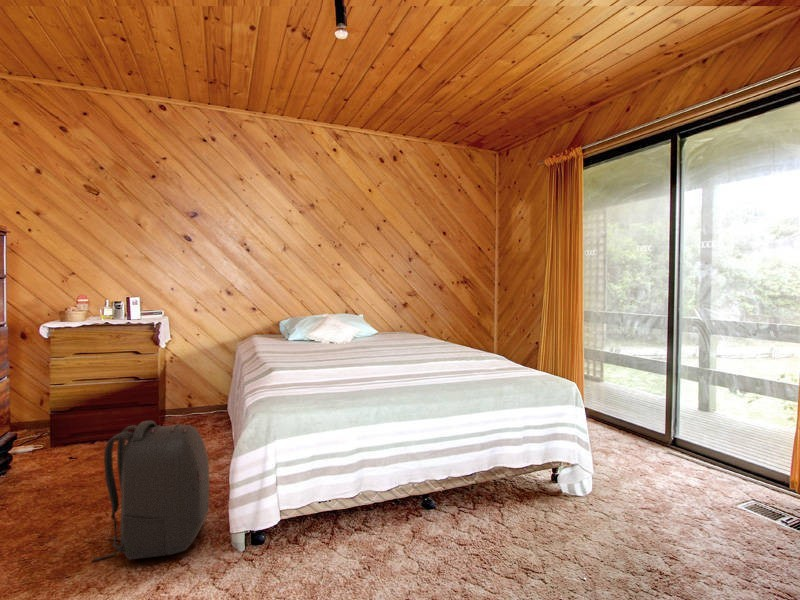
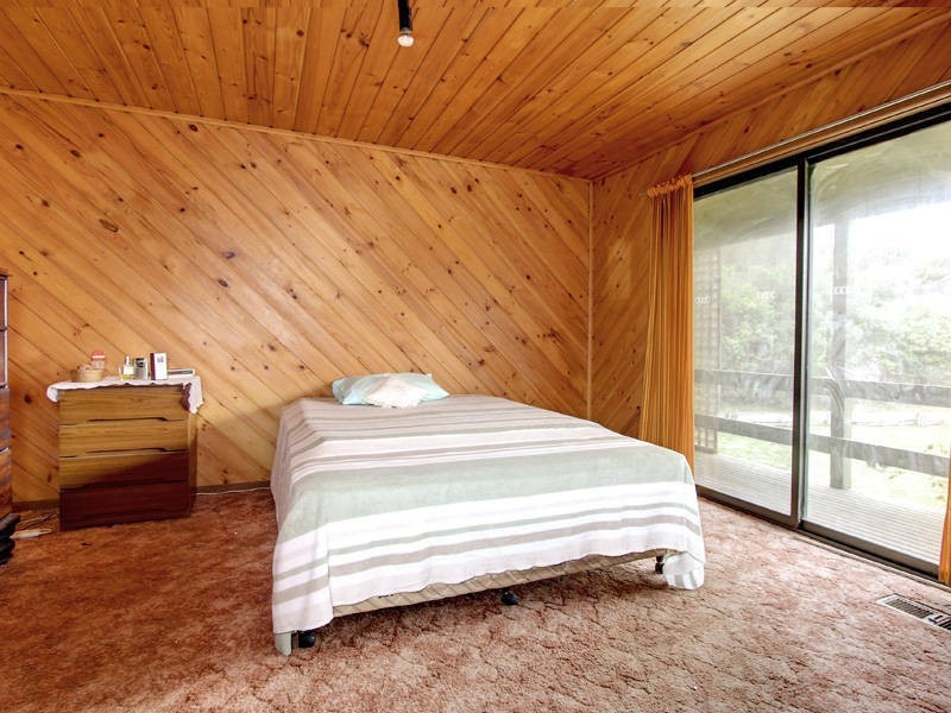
- backpack [90,419,210,562]
